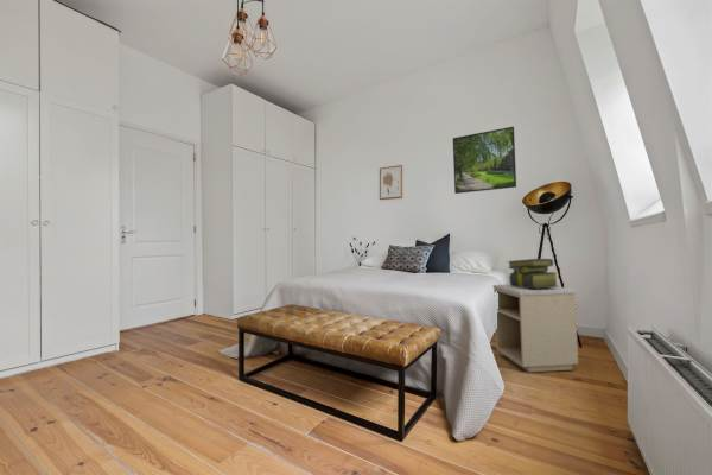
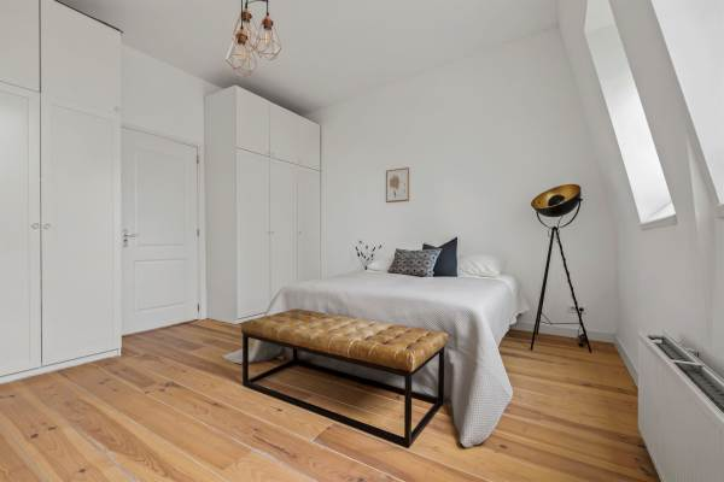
- nightstand [491,284,579,373]
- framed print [452,126,517,195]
- stack of books [507,258,560,289]
